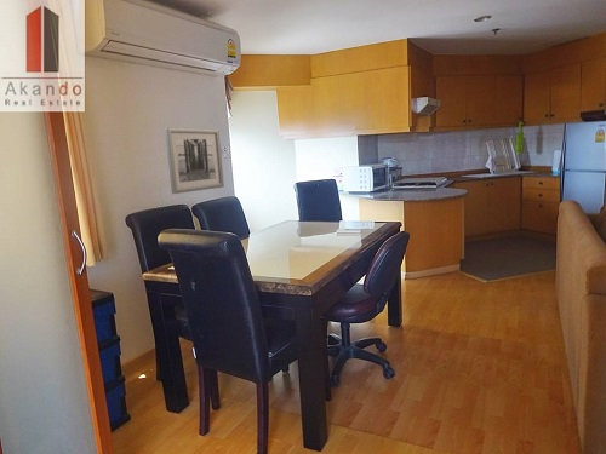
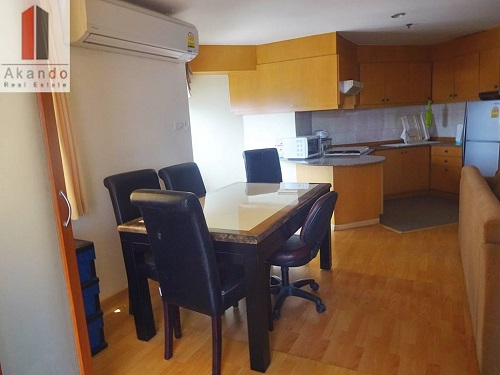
- wall art [164,126,225,195]
